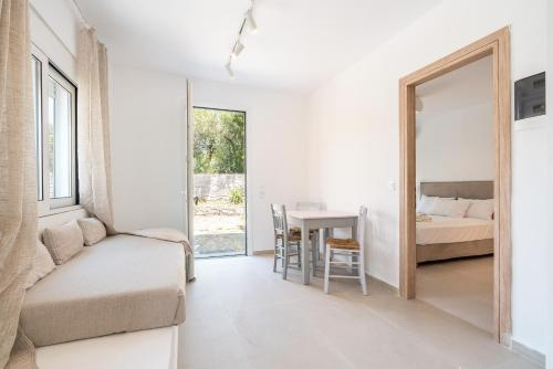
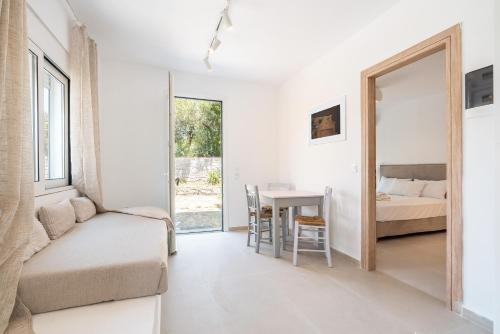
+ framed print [306,94,348,147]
